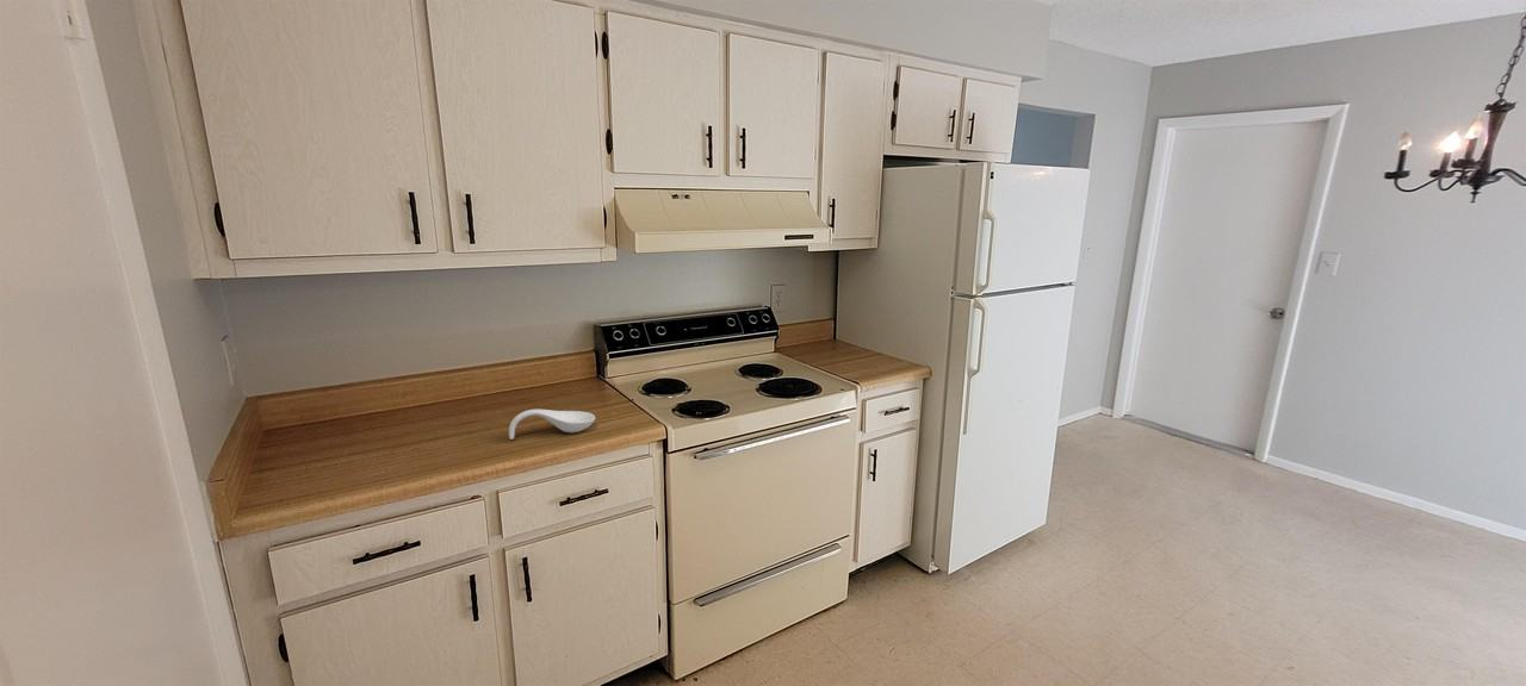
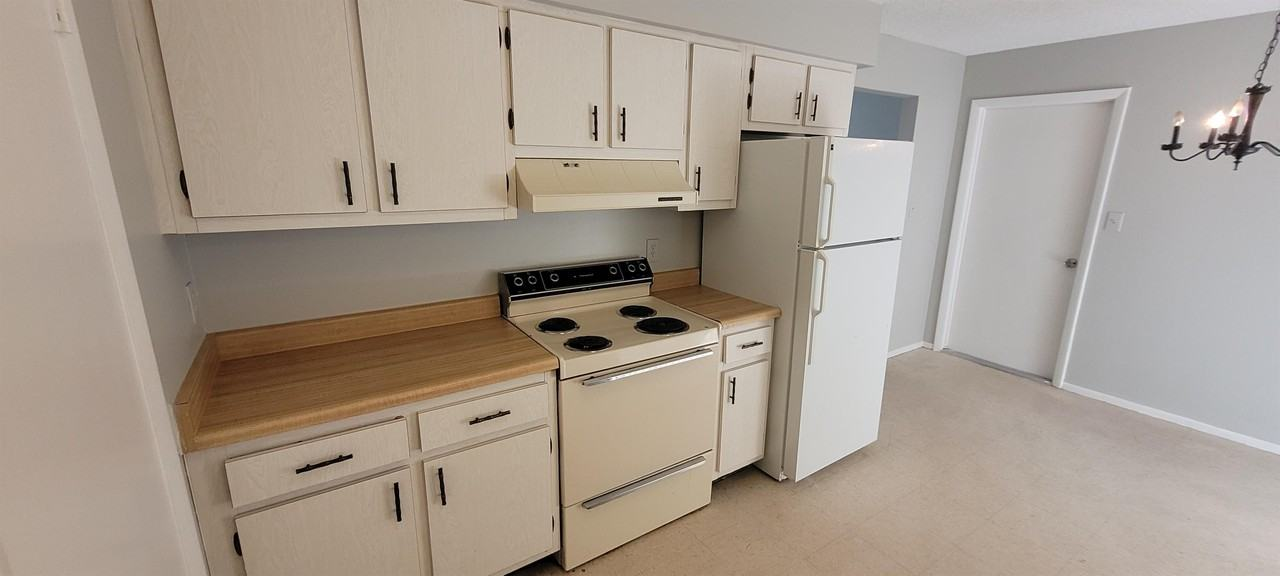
- spoon rest [508,409,596,441]
